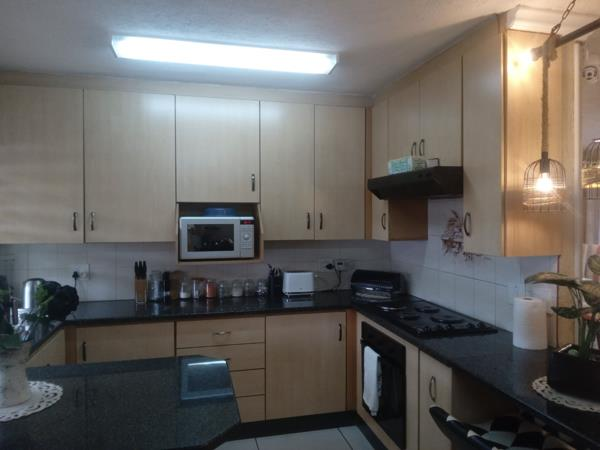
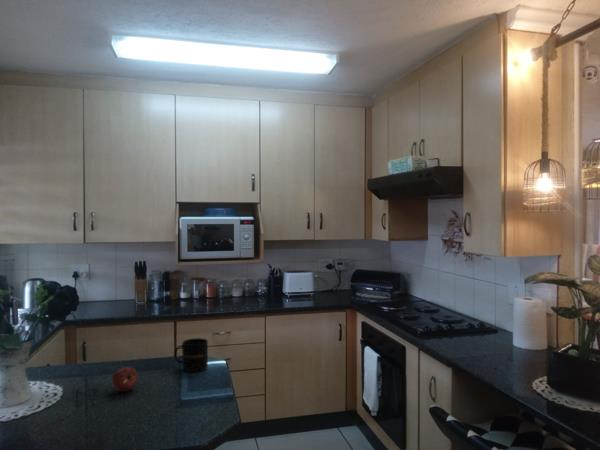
+ mug [173,337,209,373]
+ apple [111,366,139,392]
